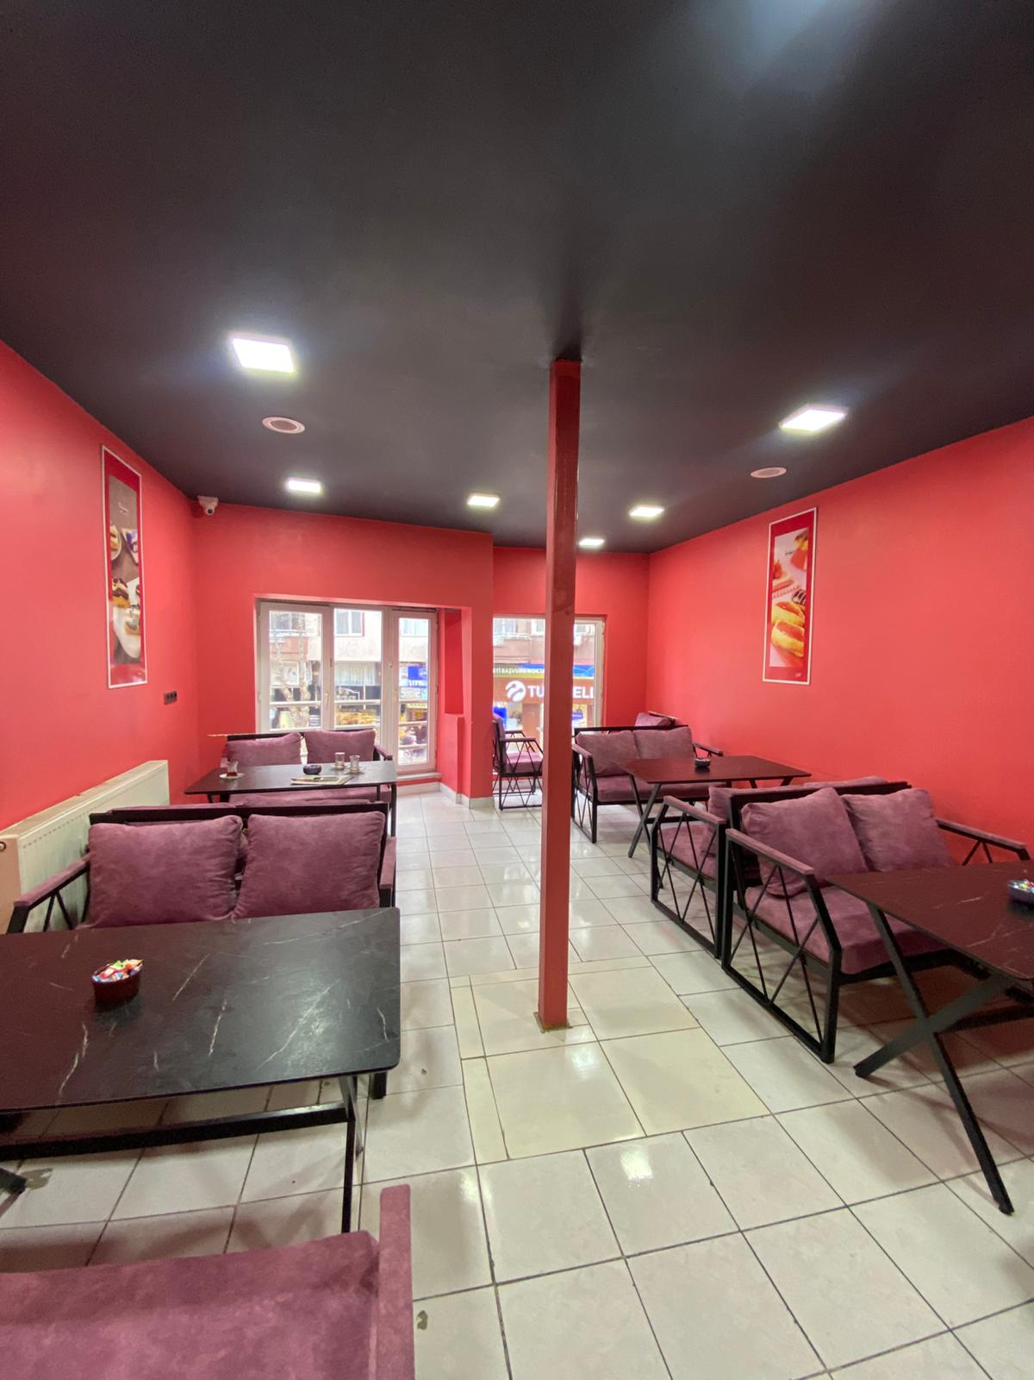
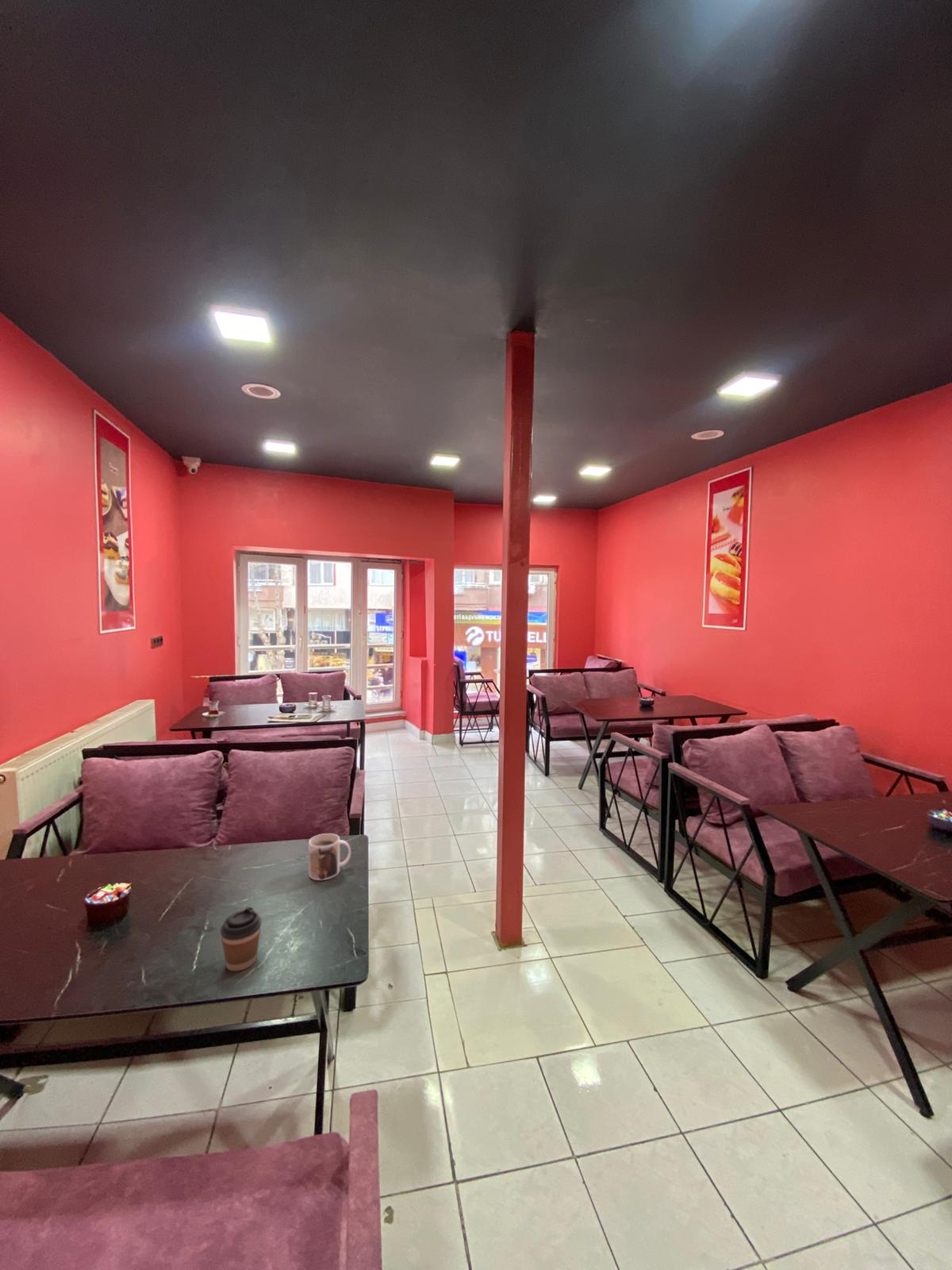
+ coffee cup [220,906,263,972]
+ mug [308,833,351,881]
